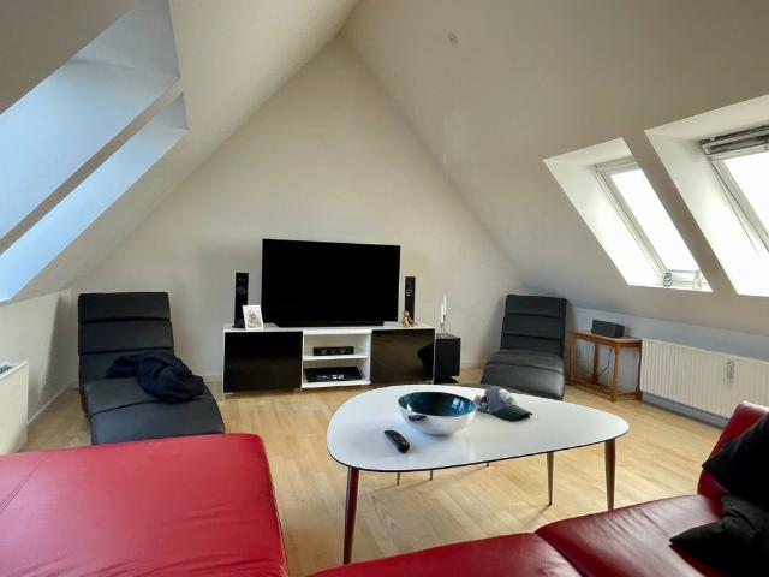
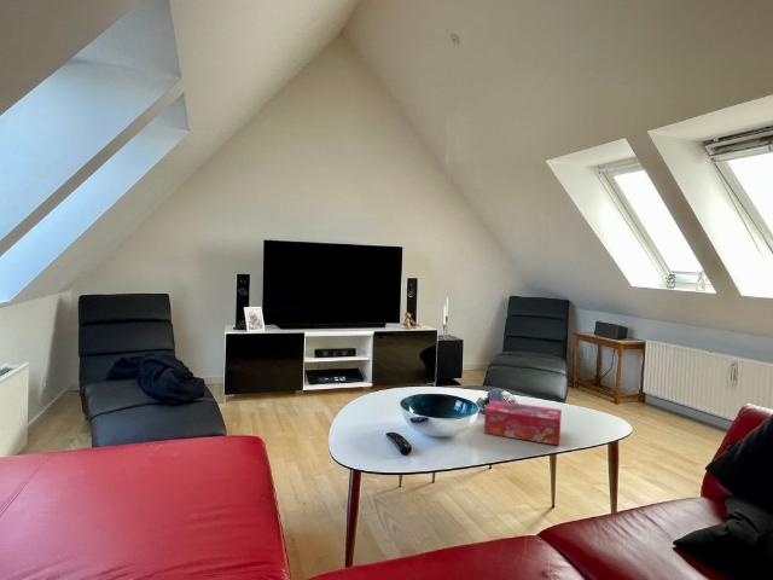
+ tissue box [483,399,563,446]
